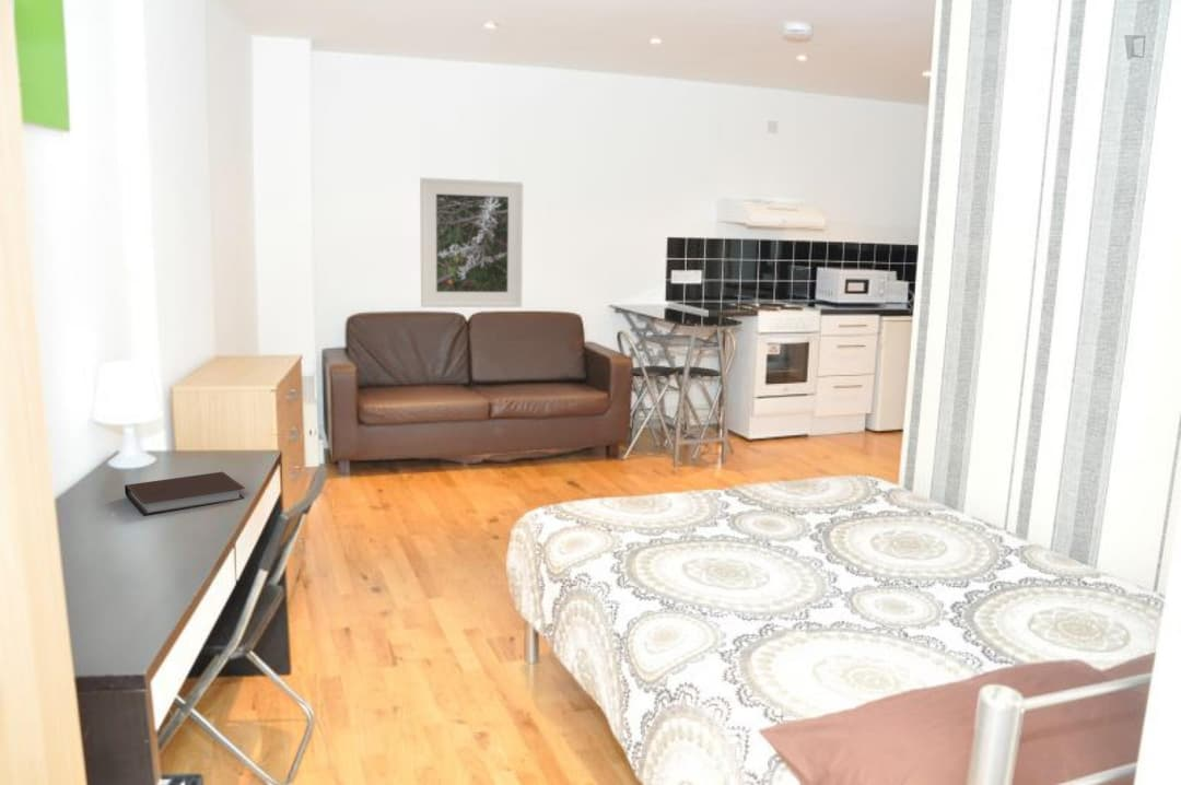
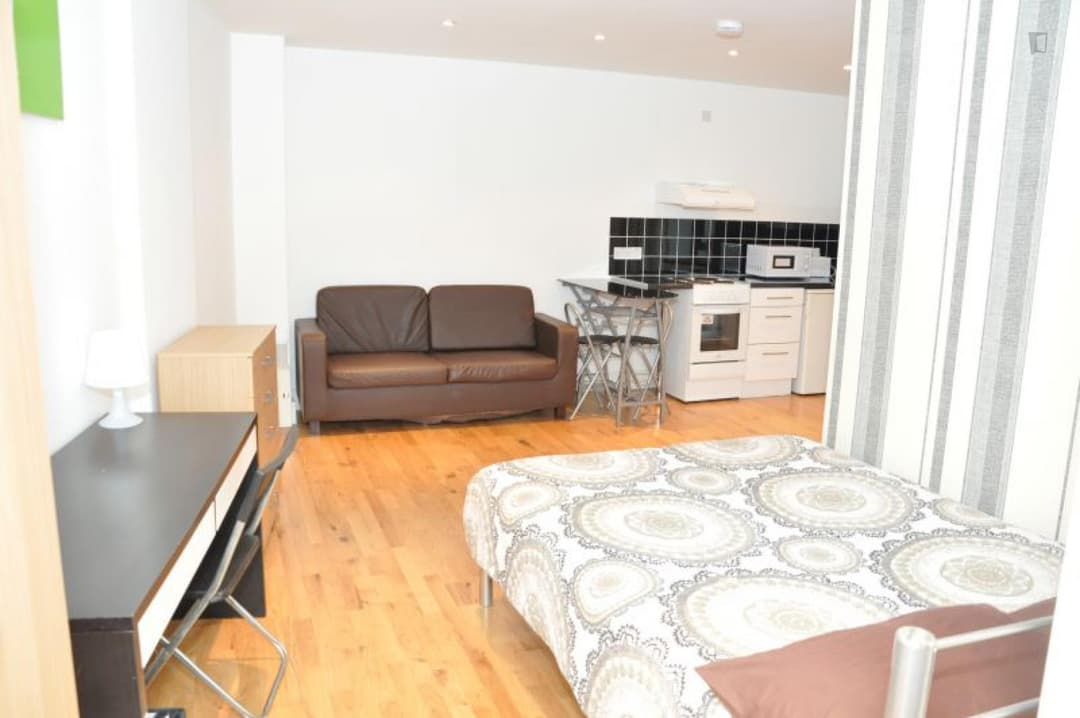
- notebook [124,471,246,516]
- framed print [419,176,525,308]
